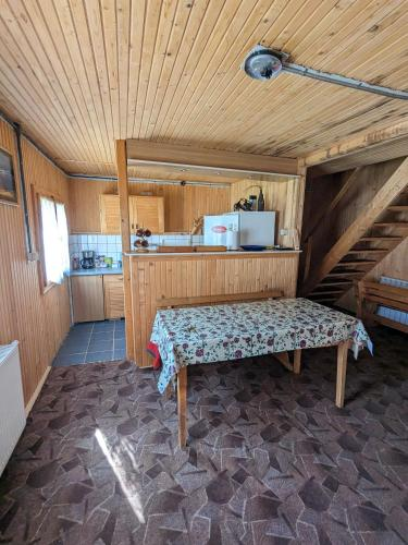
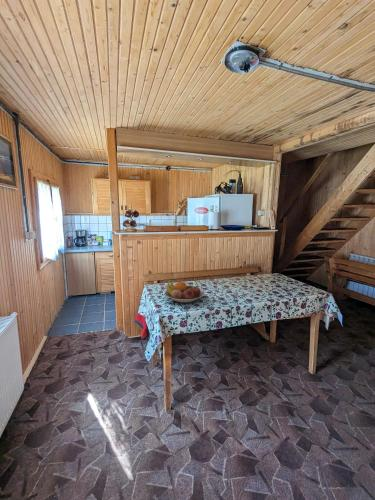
+ fruit bowl [164,281,205,304]
